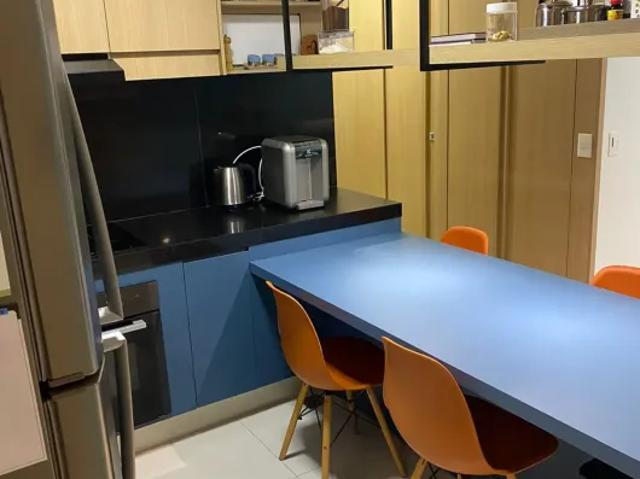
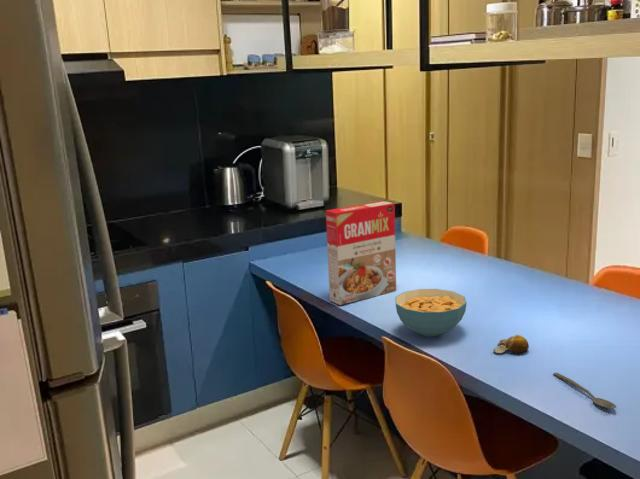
+ cereal bowl [394,288,468,338]
+ spoon [552,372,617,409]
+ fruit [492,334,530,355]
+ cereal box [325,200,397,306]
